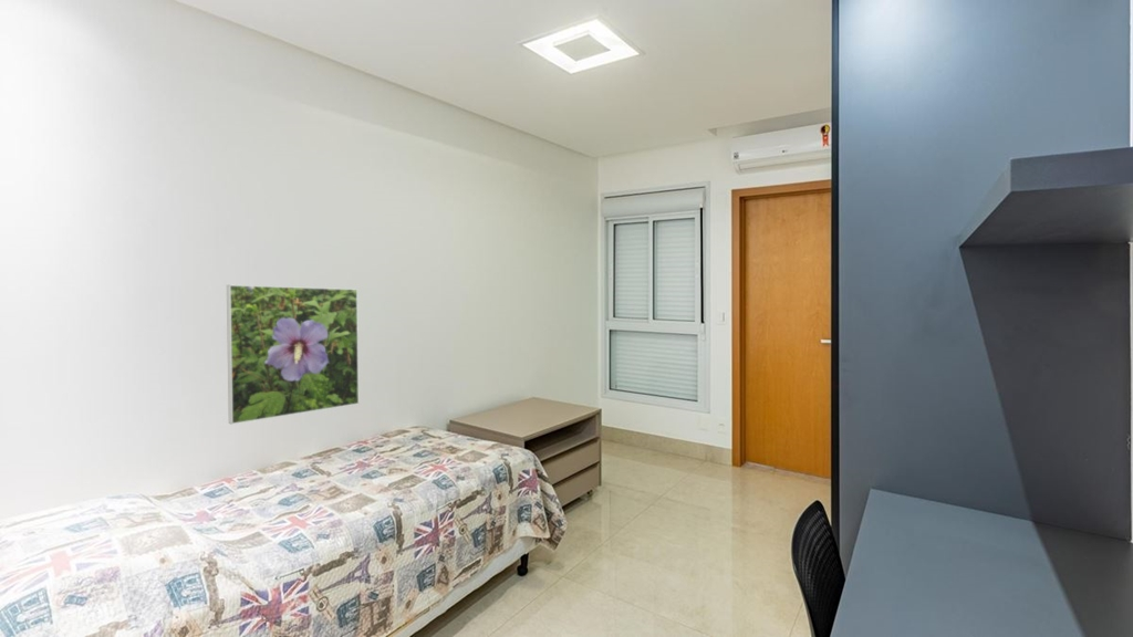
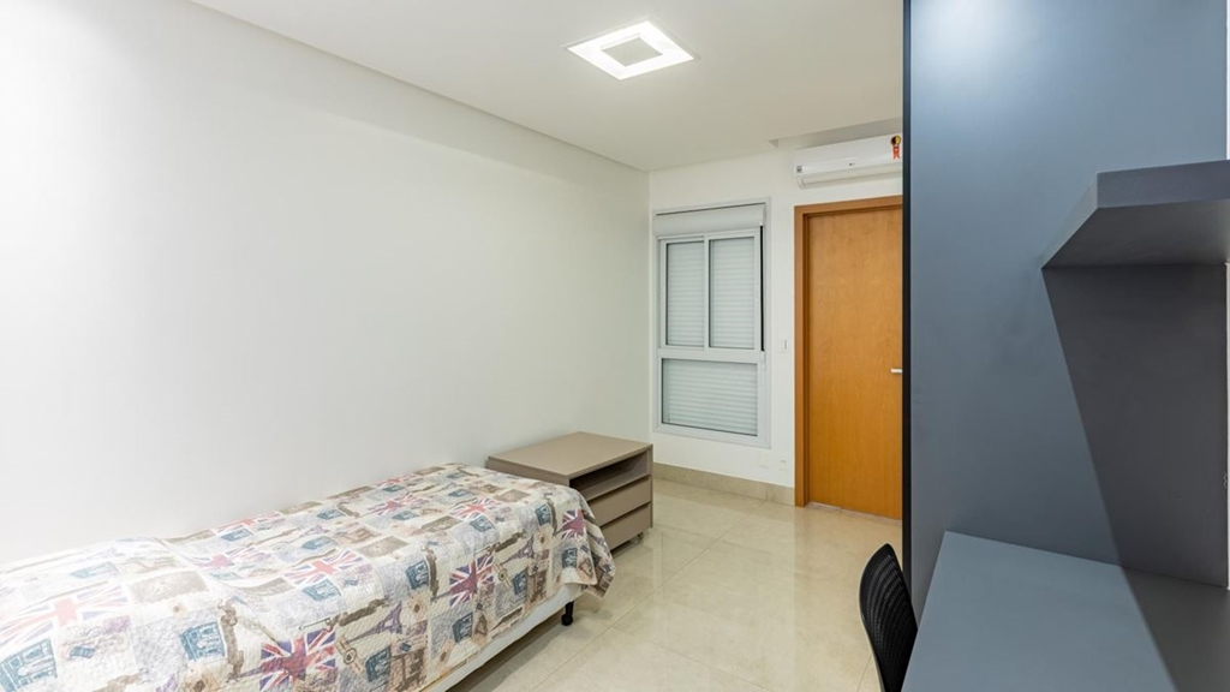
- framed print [226,284,360,426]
